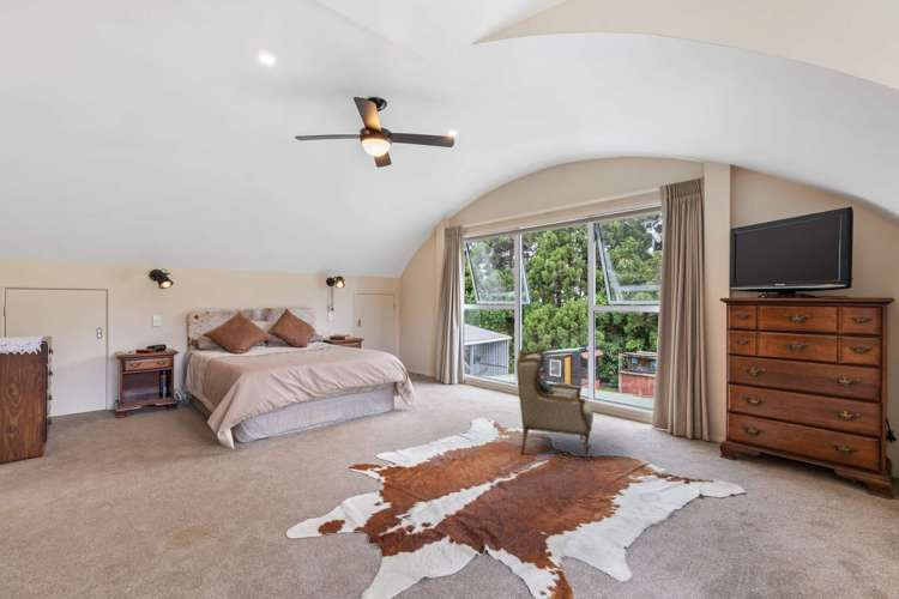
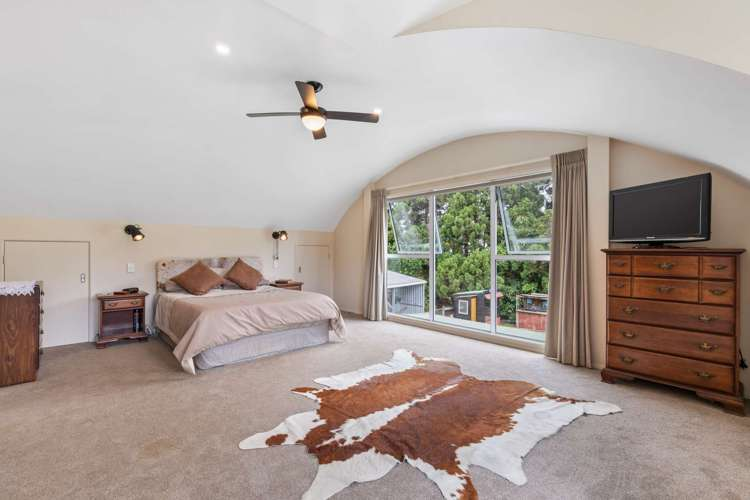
- armchair [515,349,595,461]
